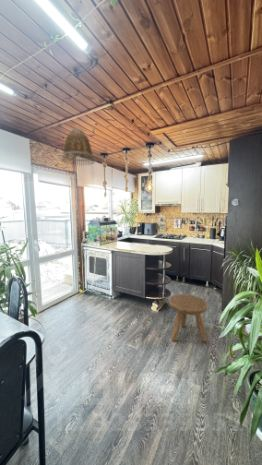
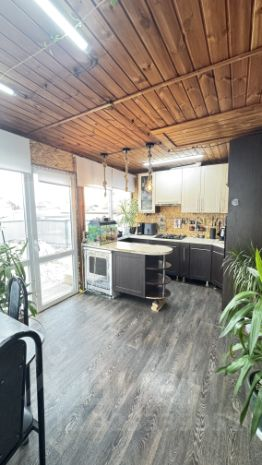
- lamp shade [60,128,96,167]
- stool [168,293,208,343]
